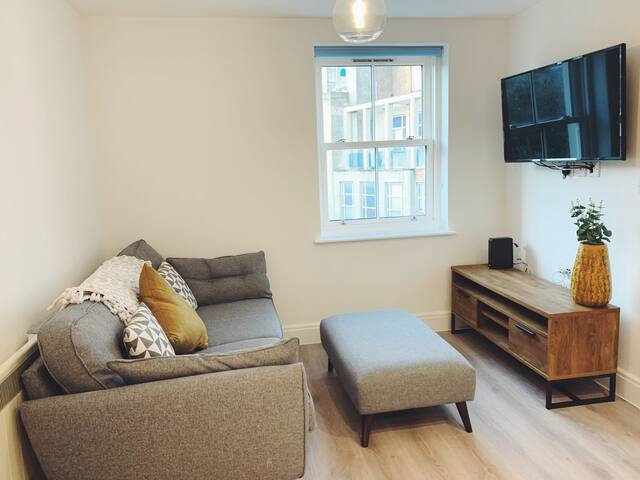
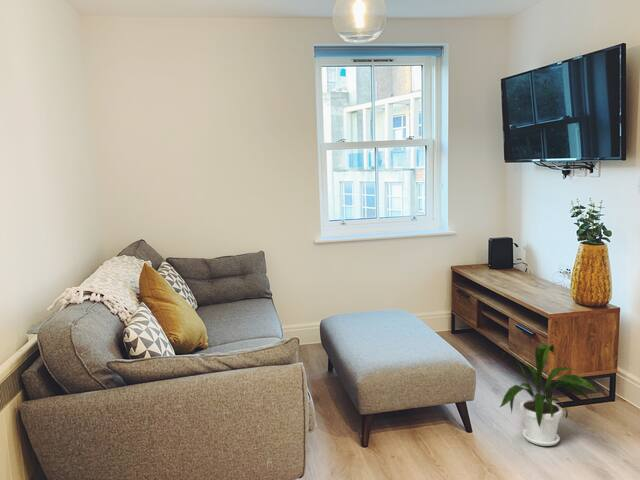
+ house plant [499,342,598,447]
